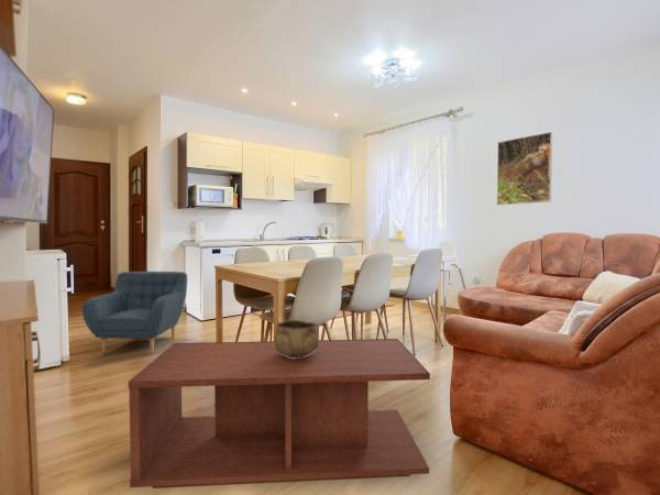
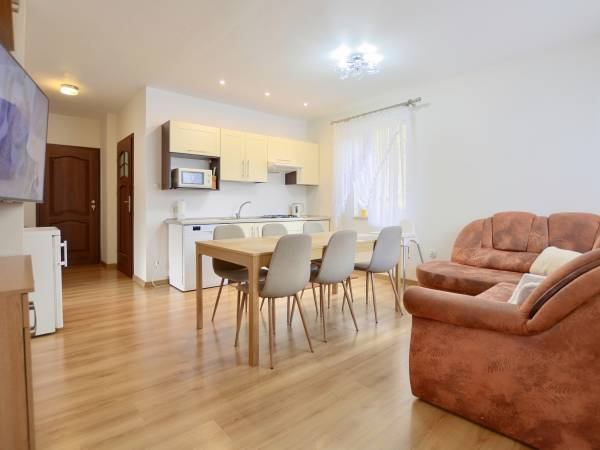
- decorative bowl [273,319,320,359]
- coffee table [128,338,431,490]
- armchair [81,271,188,354]
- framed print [496,131,553,206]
